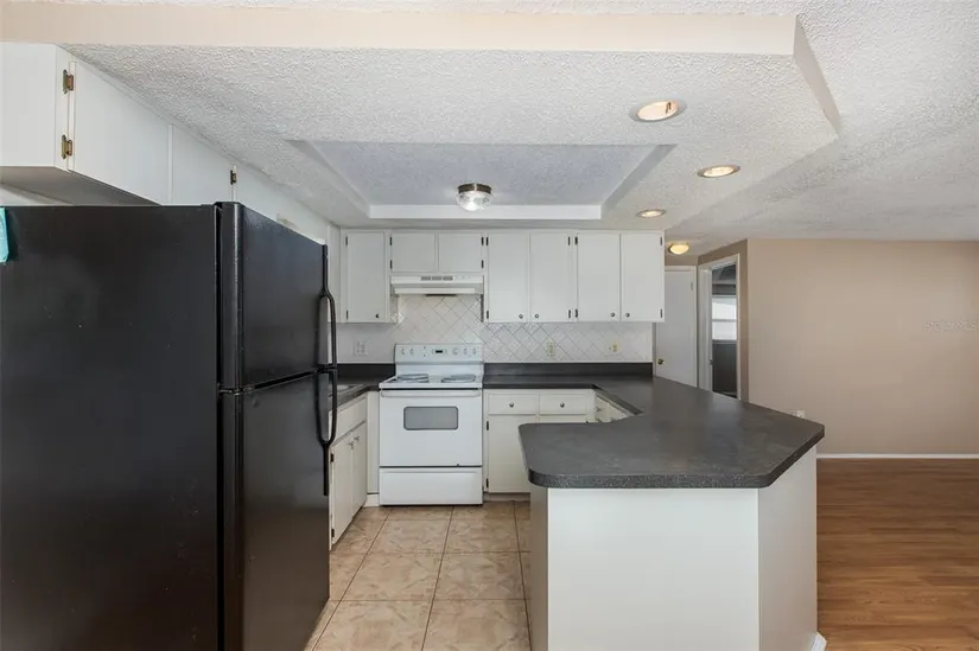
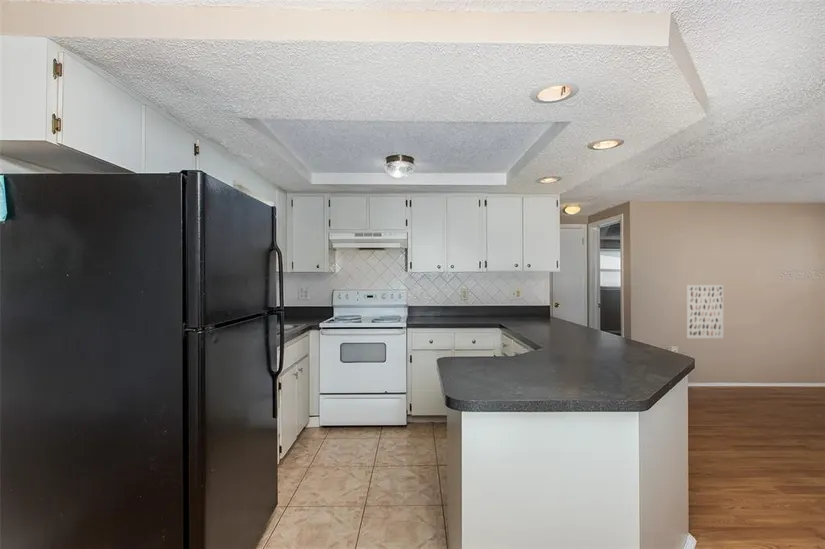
+ wall art [686,284,725,339]
